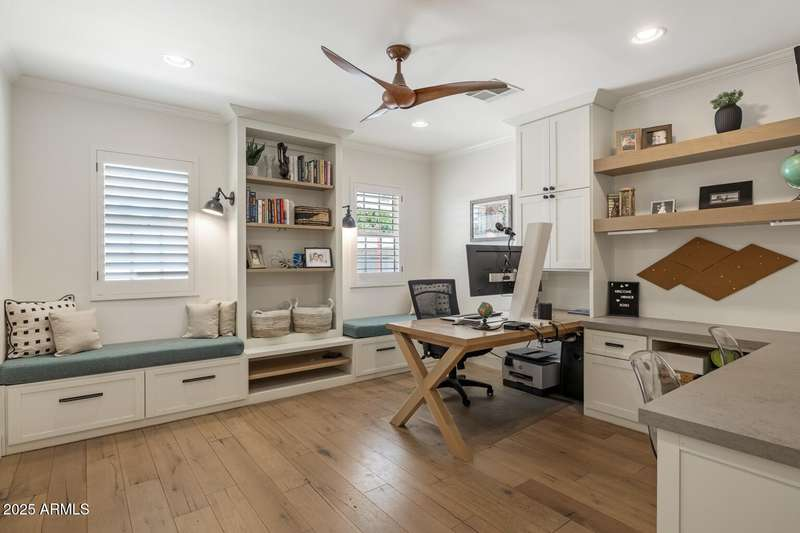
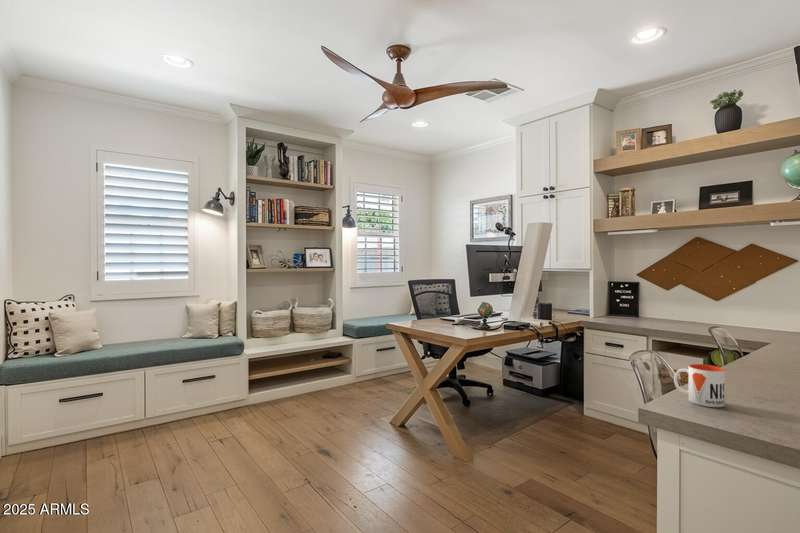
+ mug [673,363,726,408]
